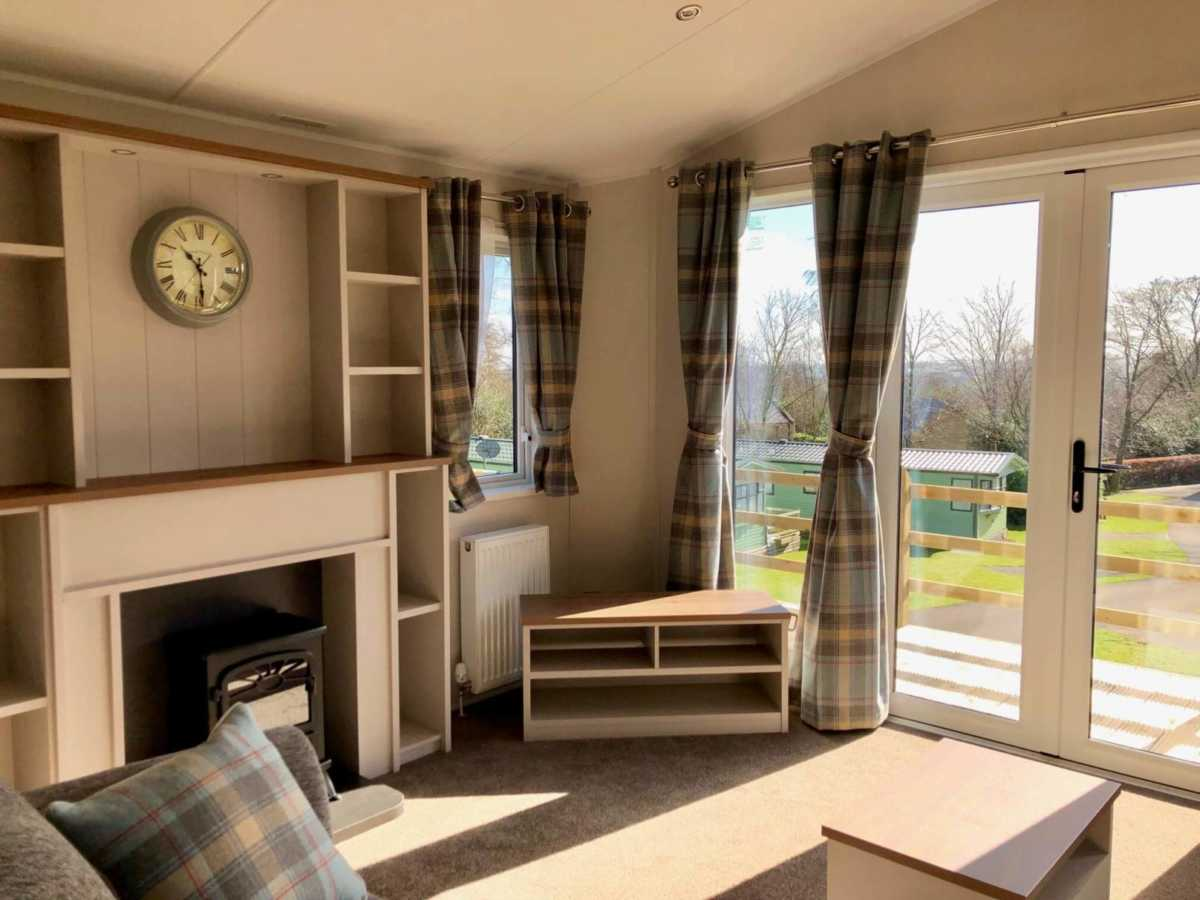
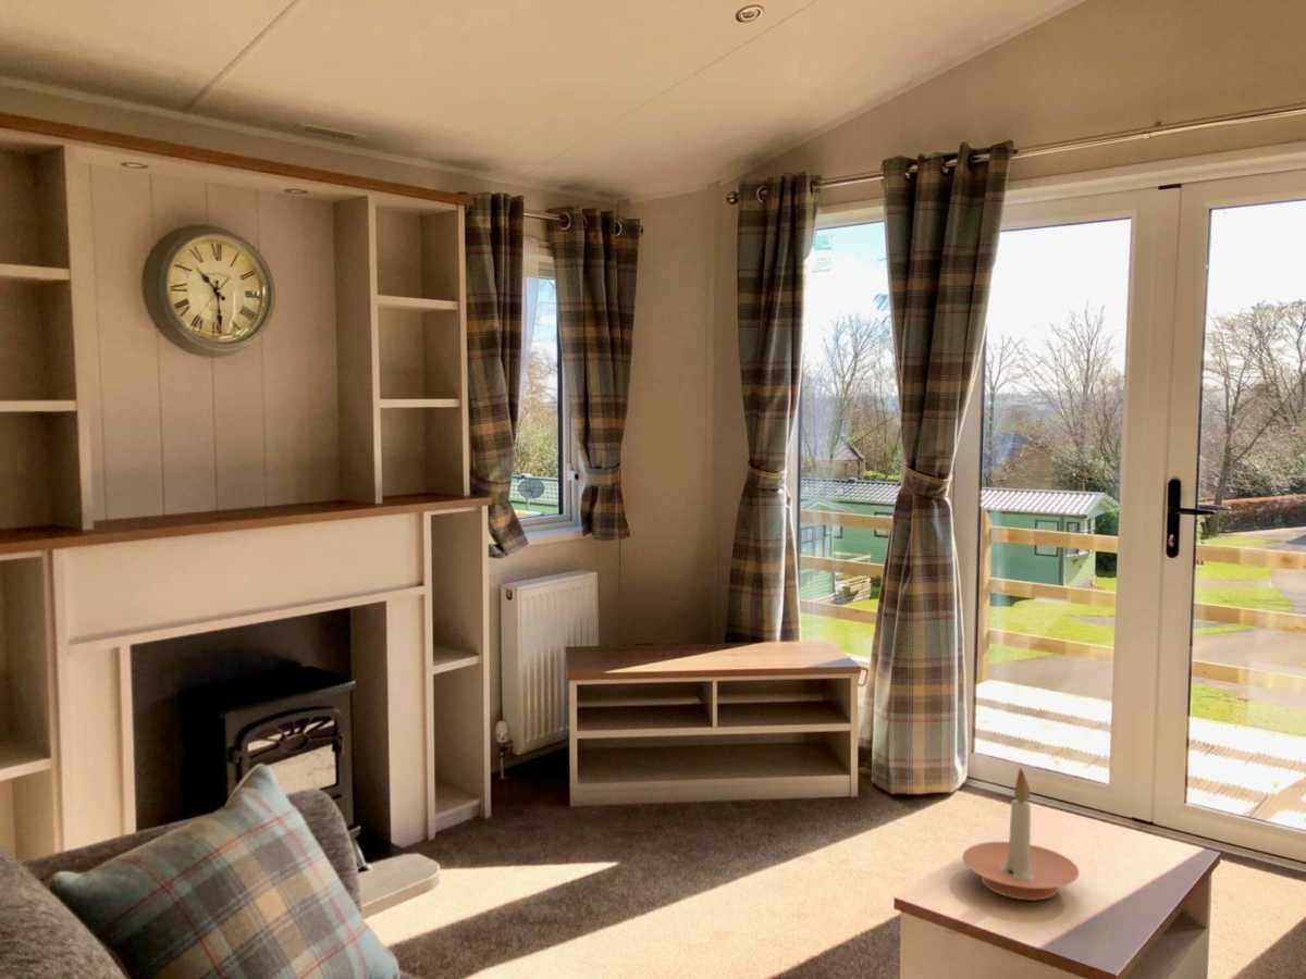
+ candle holder [961,767,1080,902]
